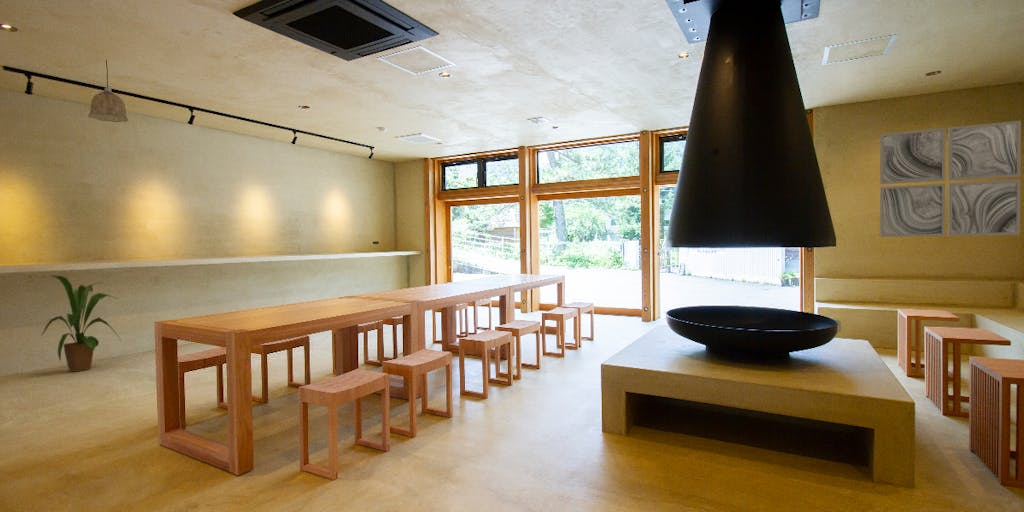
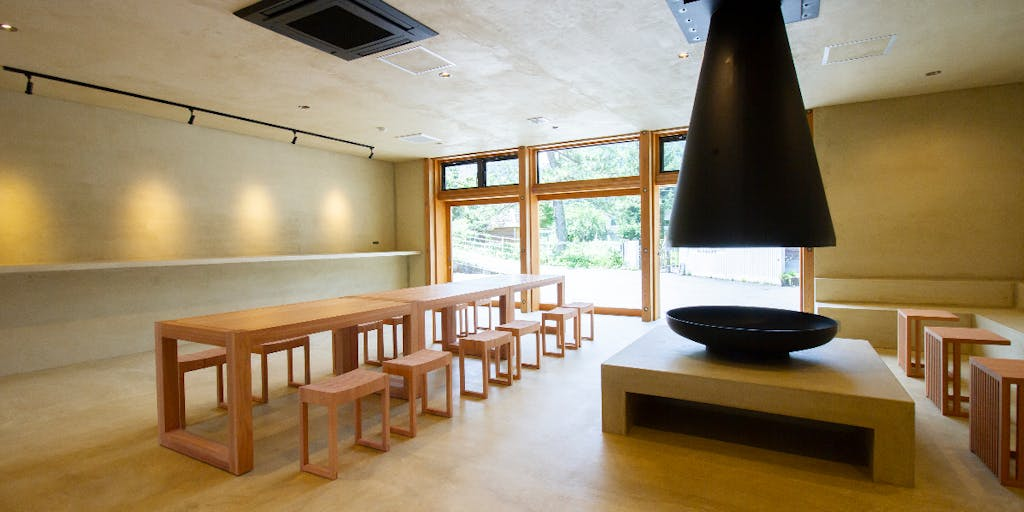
- wall art [879,120,1022,238]
- pendant lamp [87,58,129,123]
- house plant [41,274,122,373]
